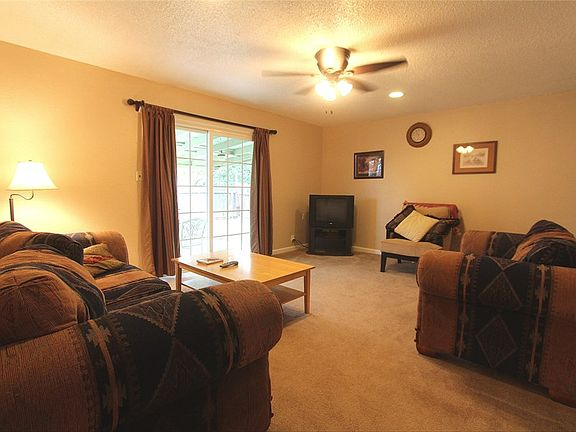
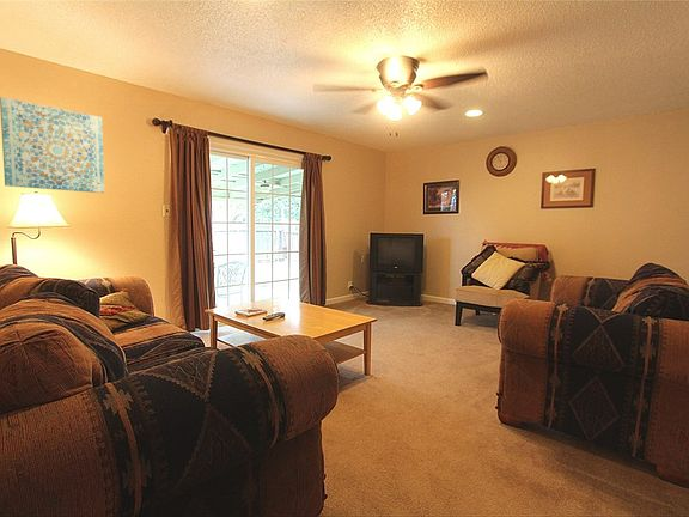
+ wall art [0,96,105,194]
